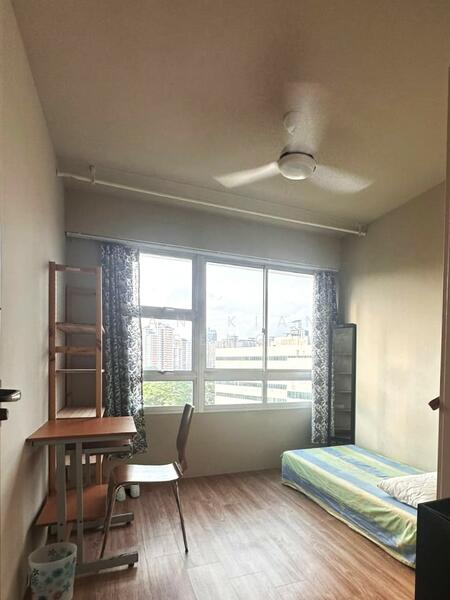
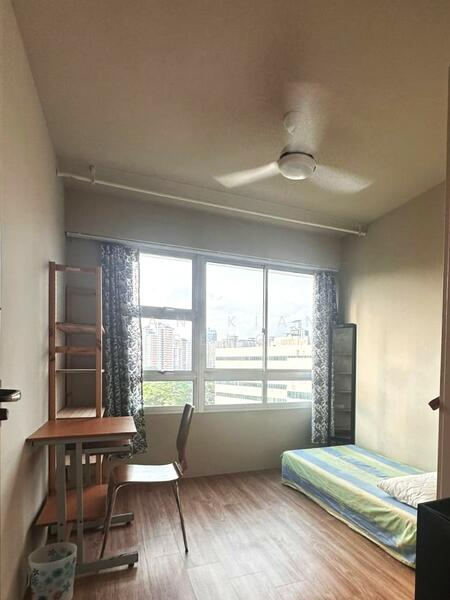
- boots [115,484,140,502]
